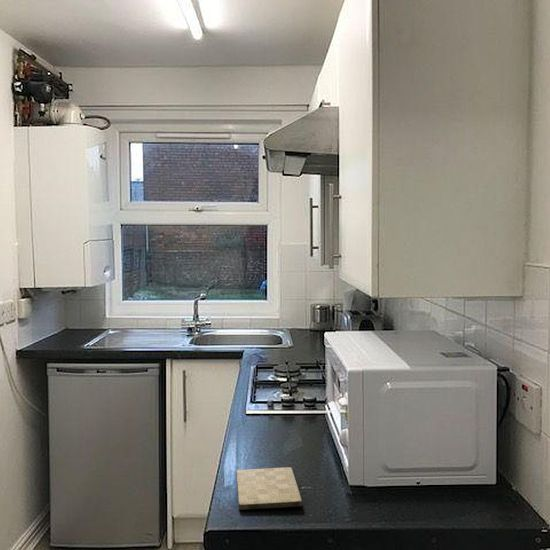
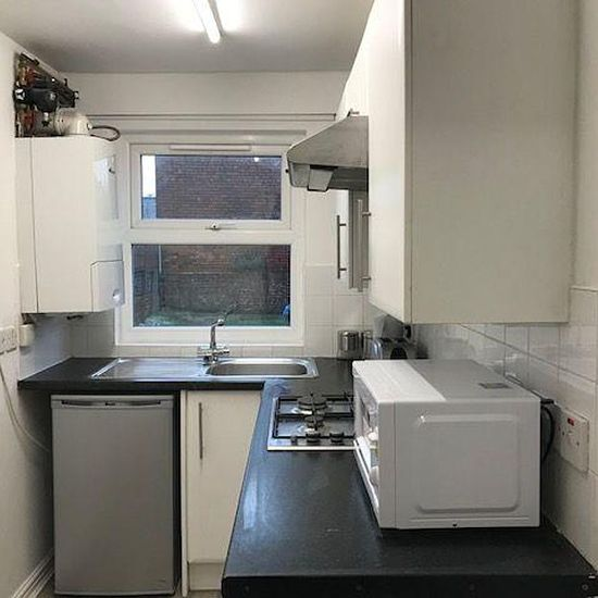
- cutting board [235,466,303,511]
